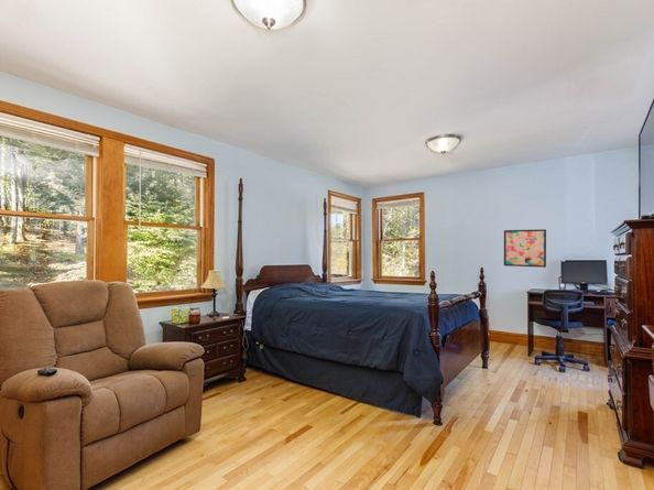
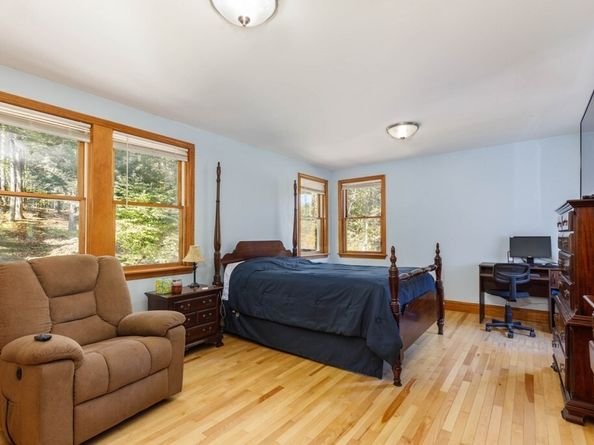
- wall art [503,228,547,269]
